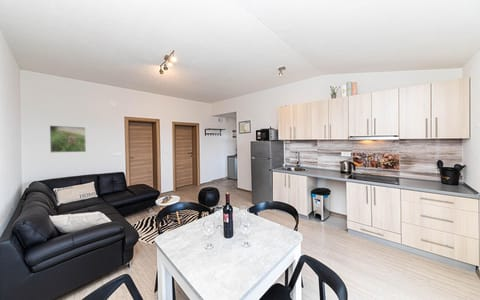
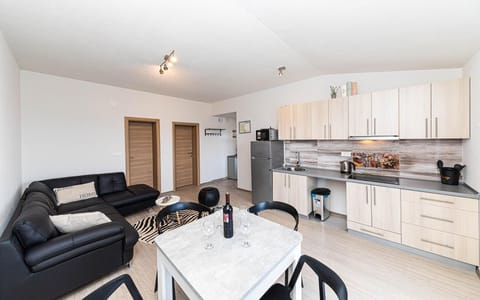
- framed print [49,124,87,154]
